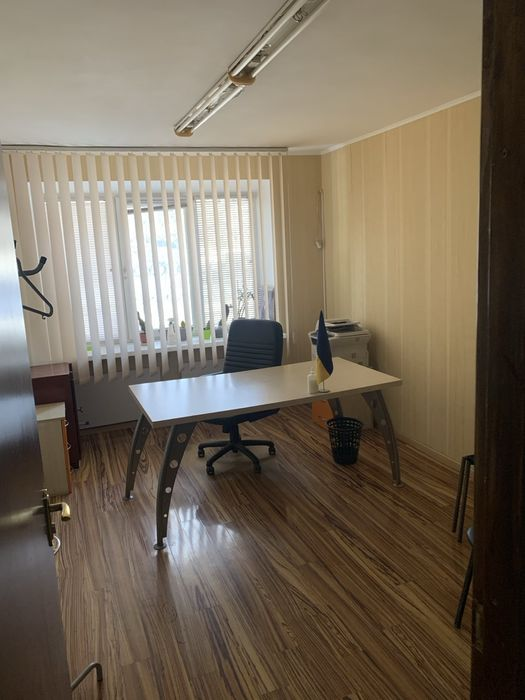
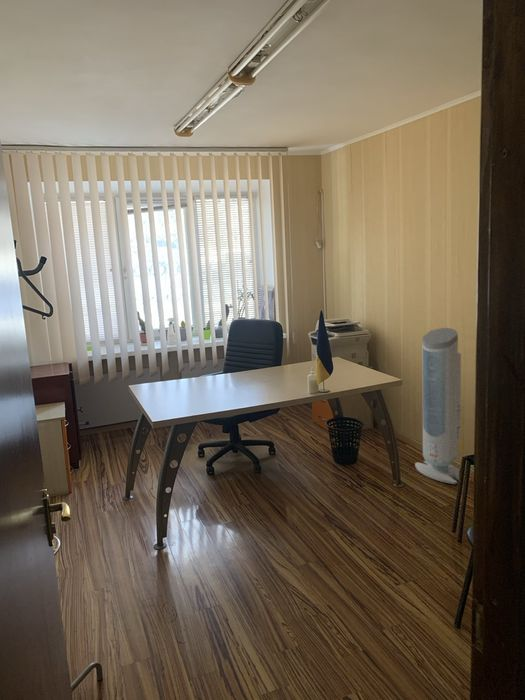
+ air purifier [414,327,462,485]
